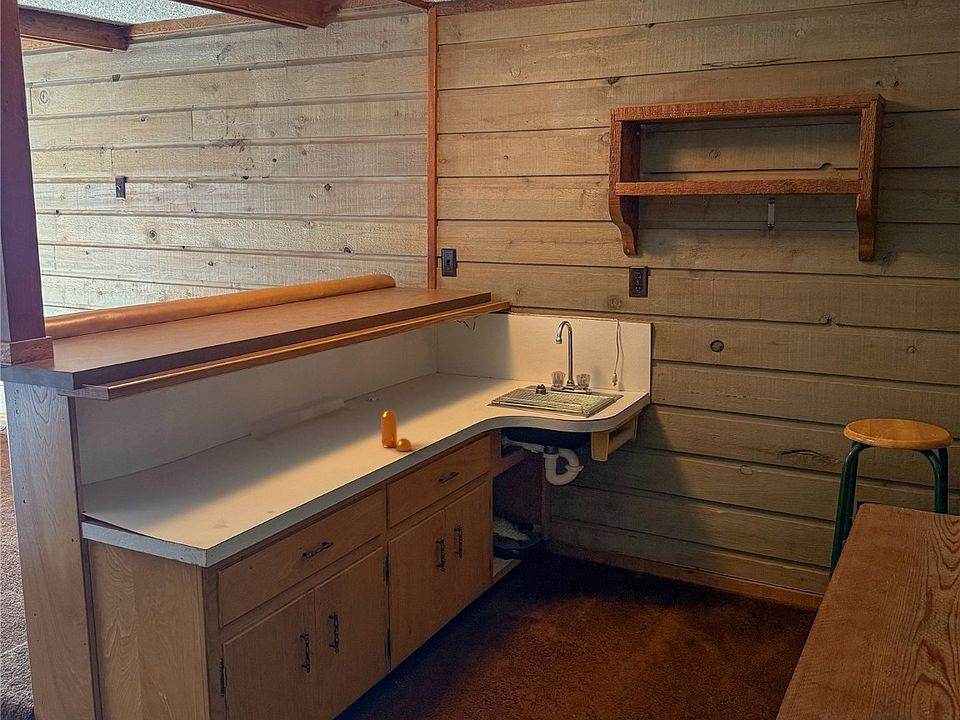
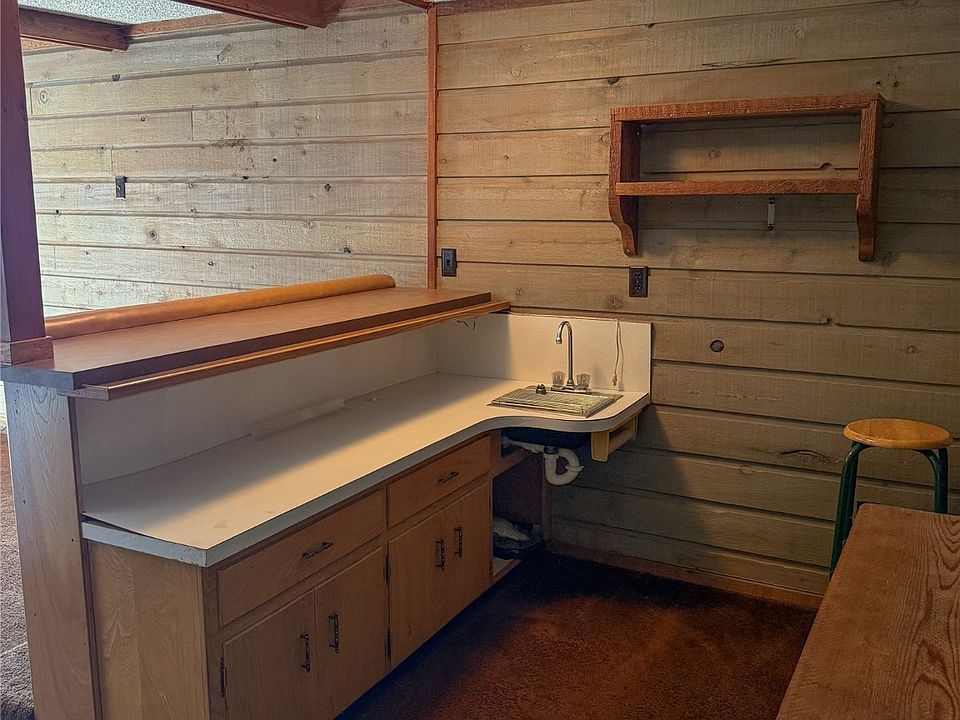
- pepper shaker [380,410,413,452]
